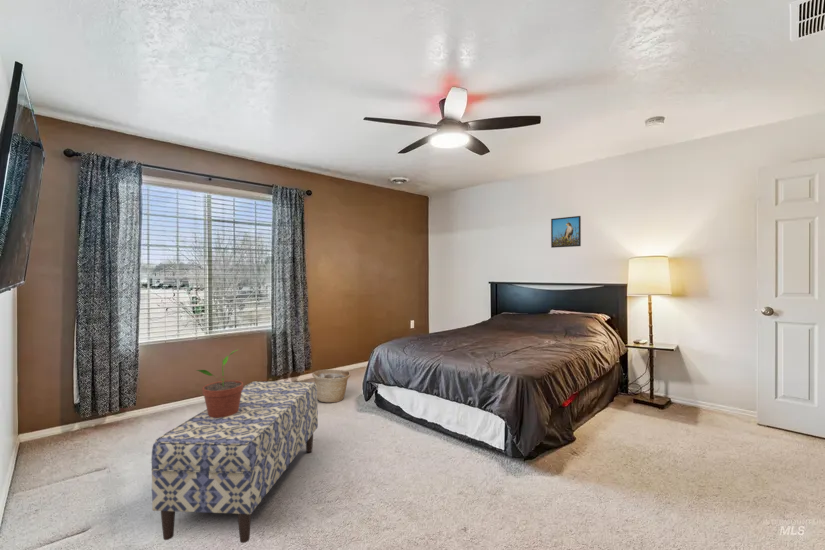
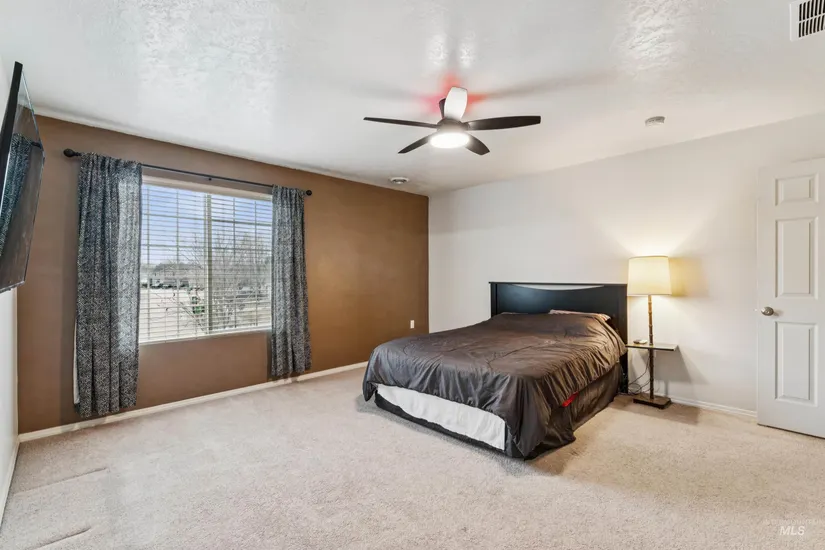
- bench [151,381,319,544]
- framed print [550,215,582,249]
- basket [311,369,351,403]
- potted plant [195,349,244,418]
